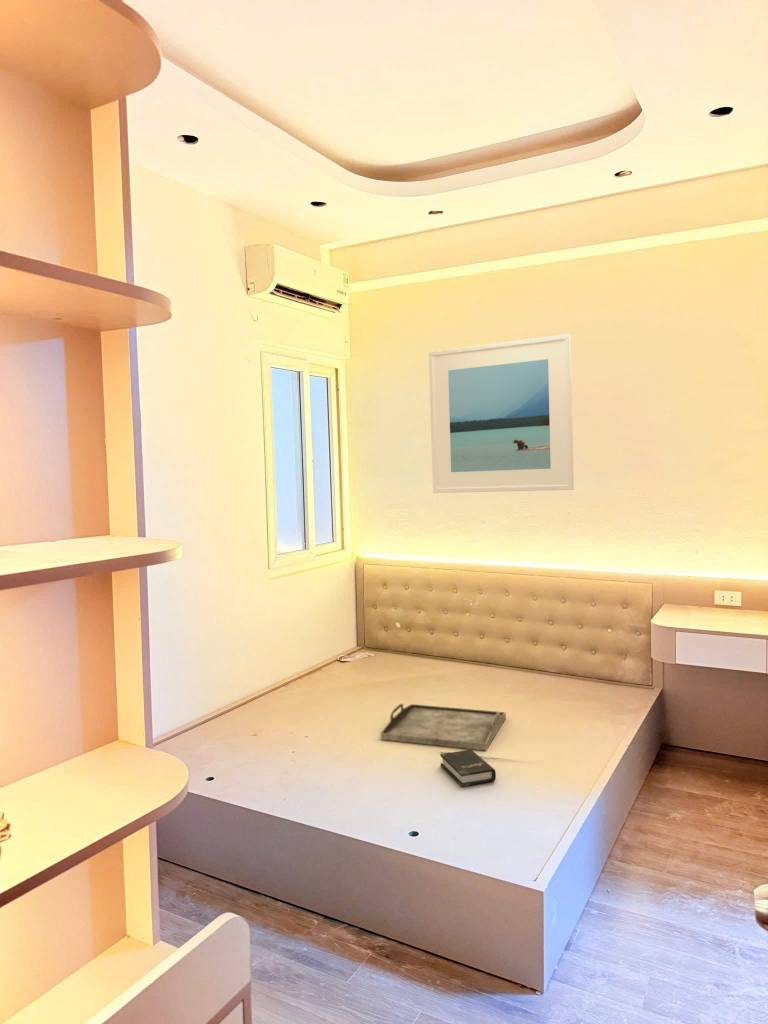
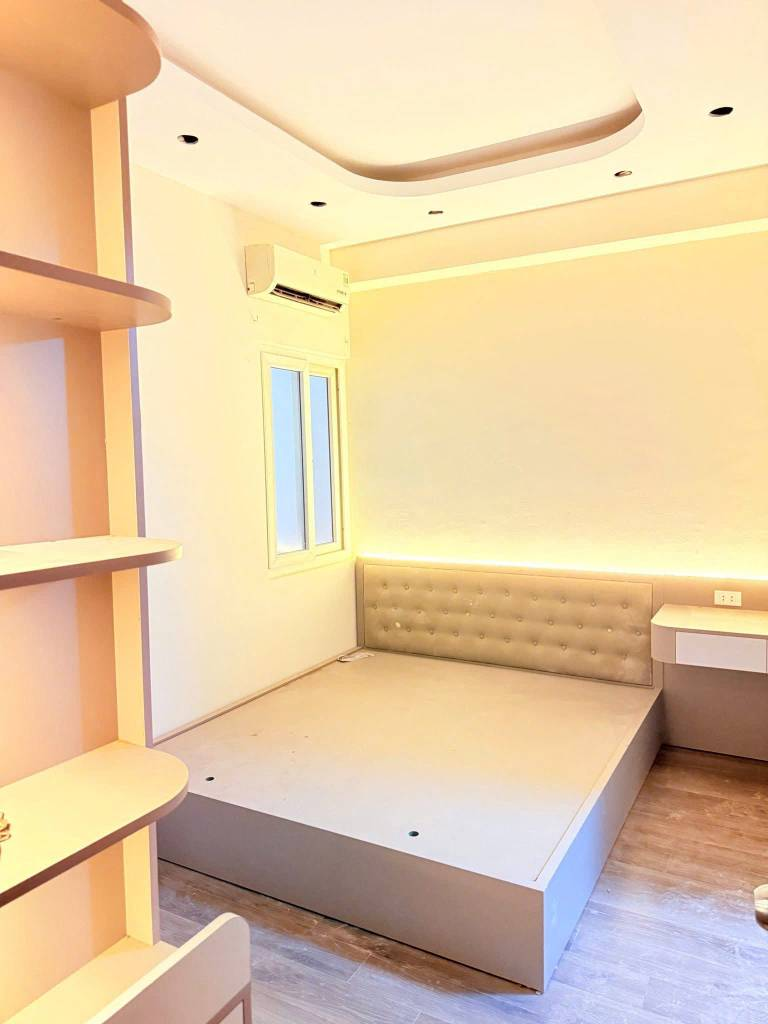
- serving tray [380,703,507,752]
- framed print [428,333,575,494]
- hardback book [439,749,497,788]
